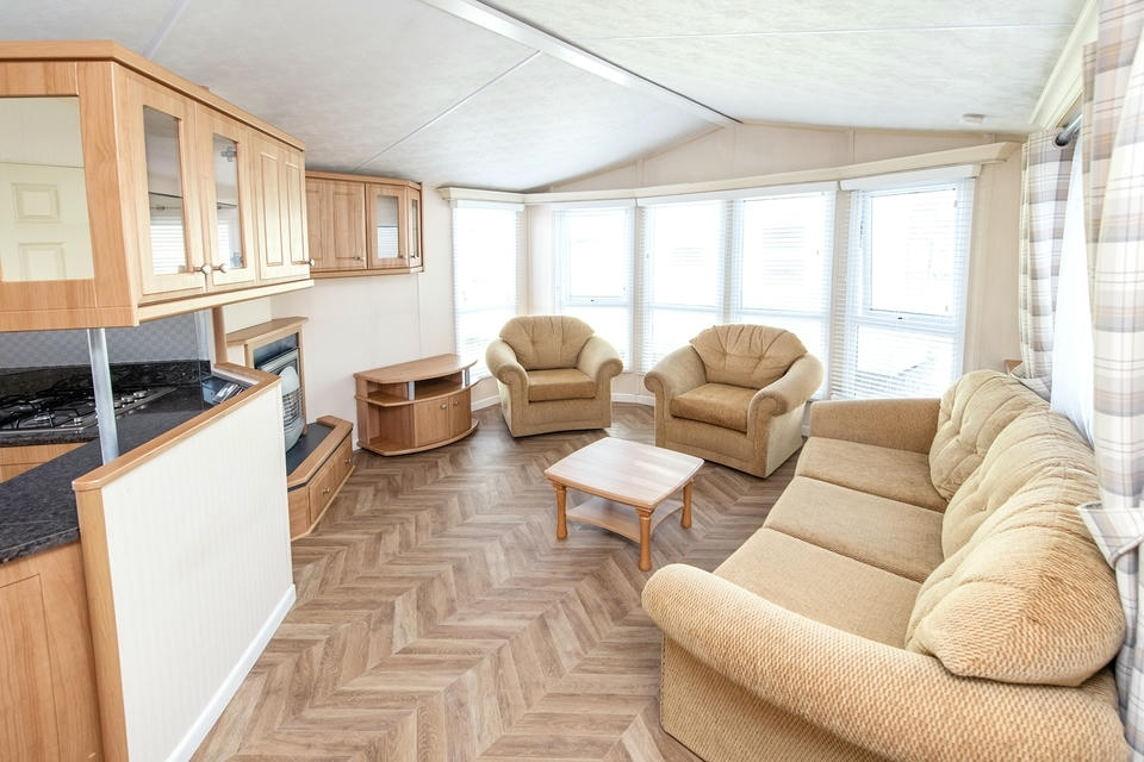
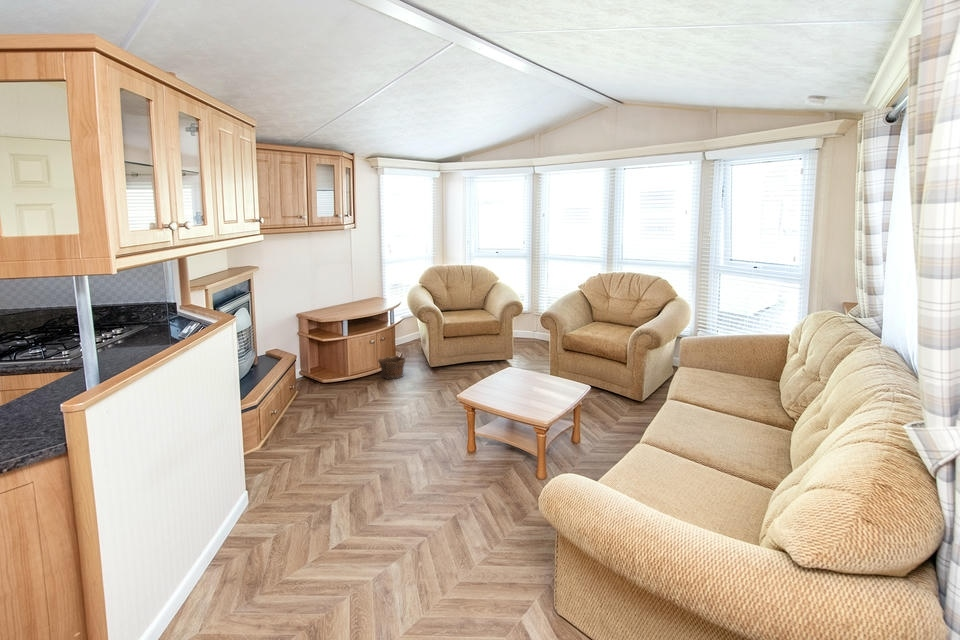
+ clay pot [377,354,406,379]
